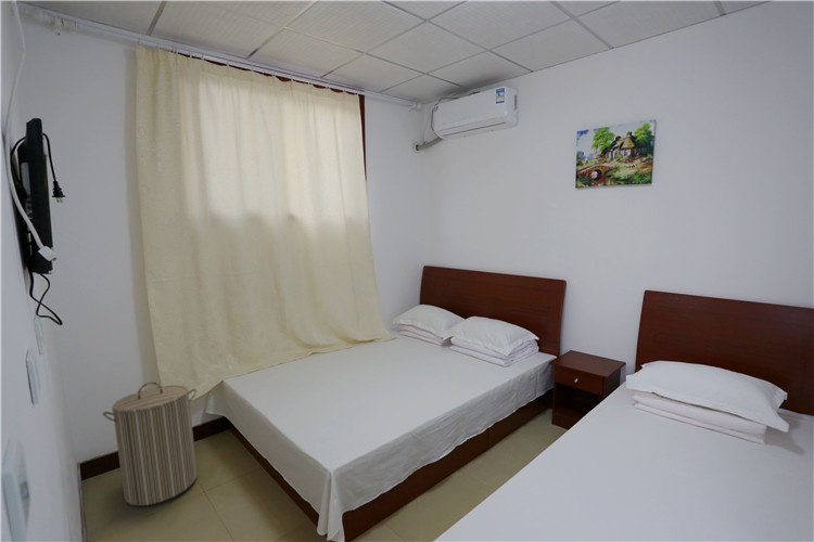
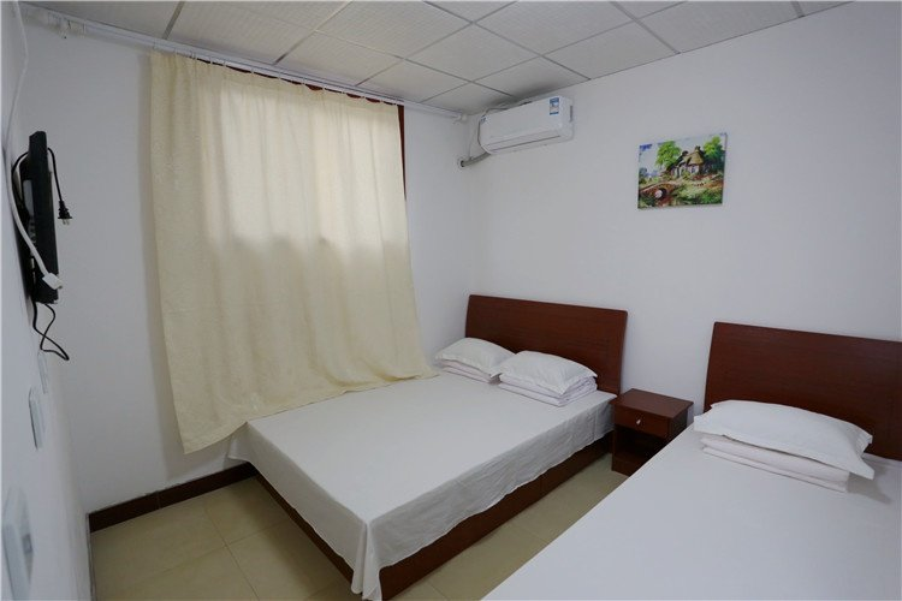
- laundry hamper [102,382,199,507]
